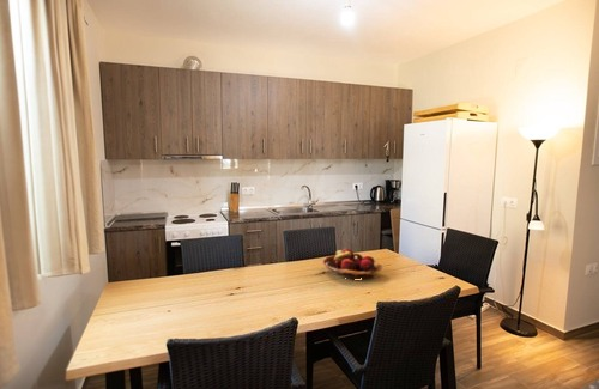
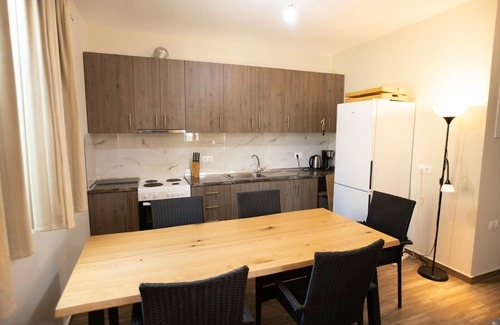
- fruit basket [322,248,383,280]
